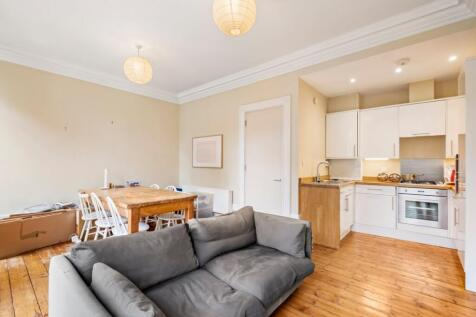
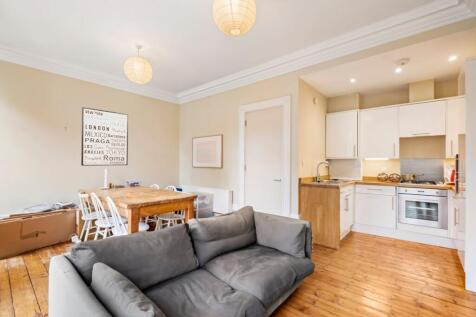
+ wall art [80,106,129,167]
